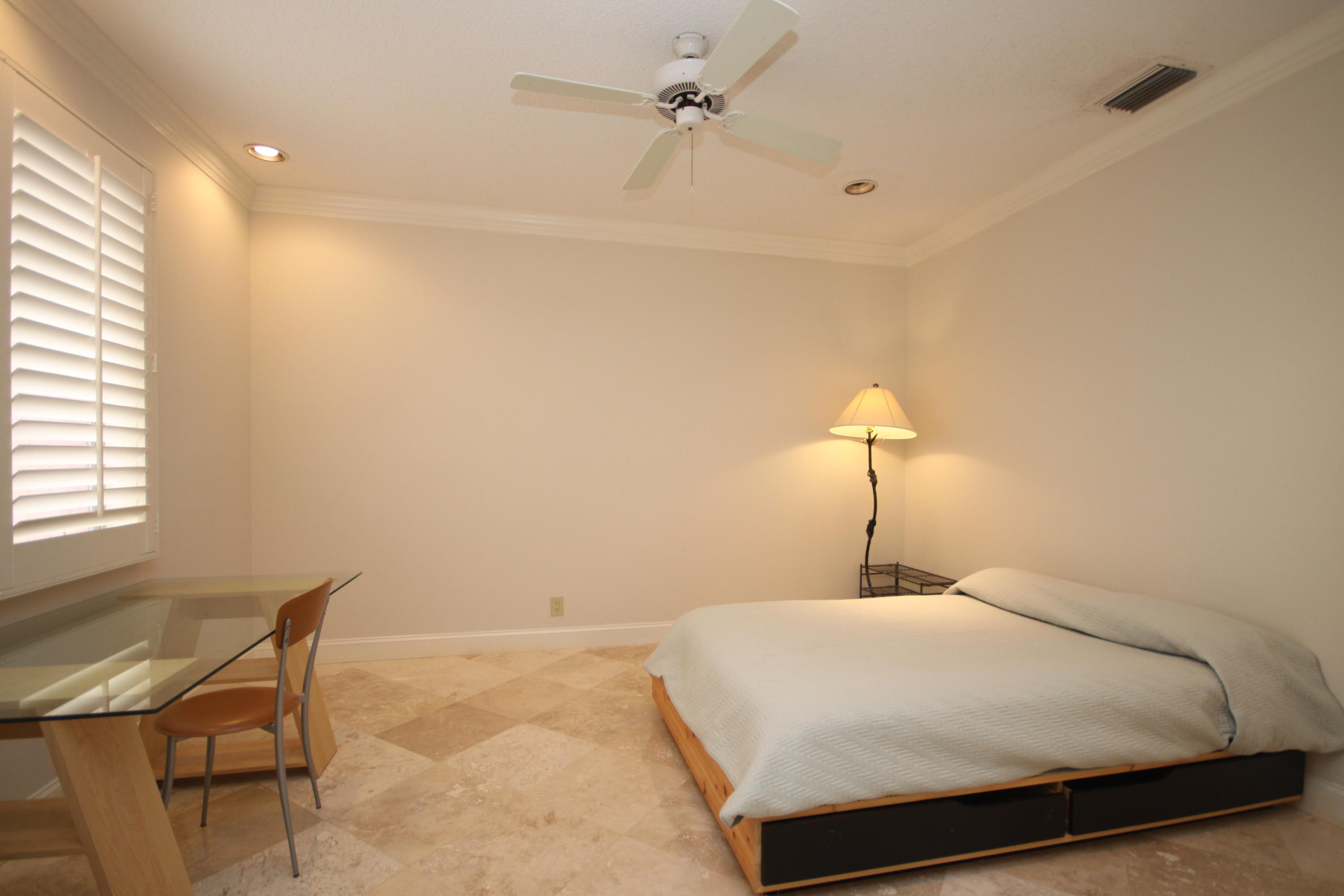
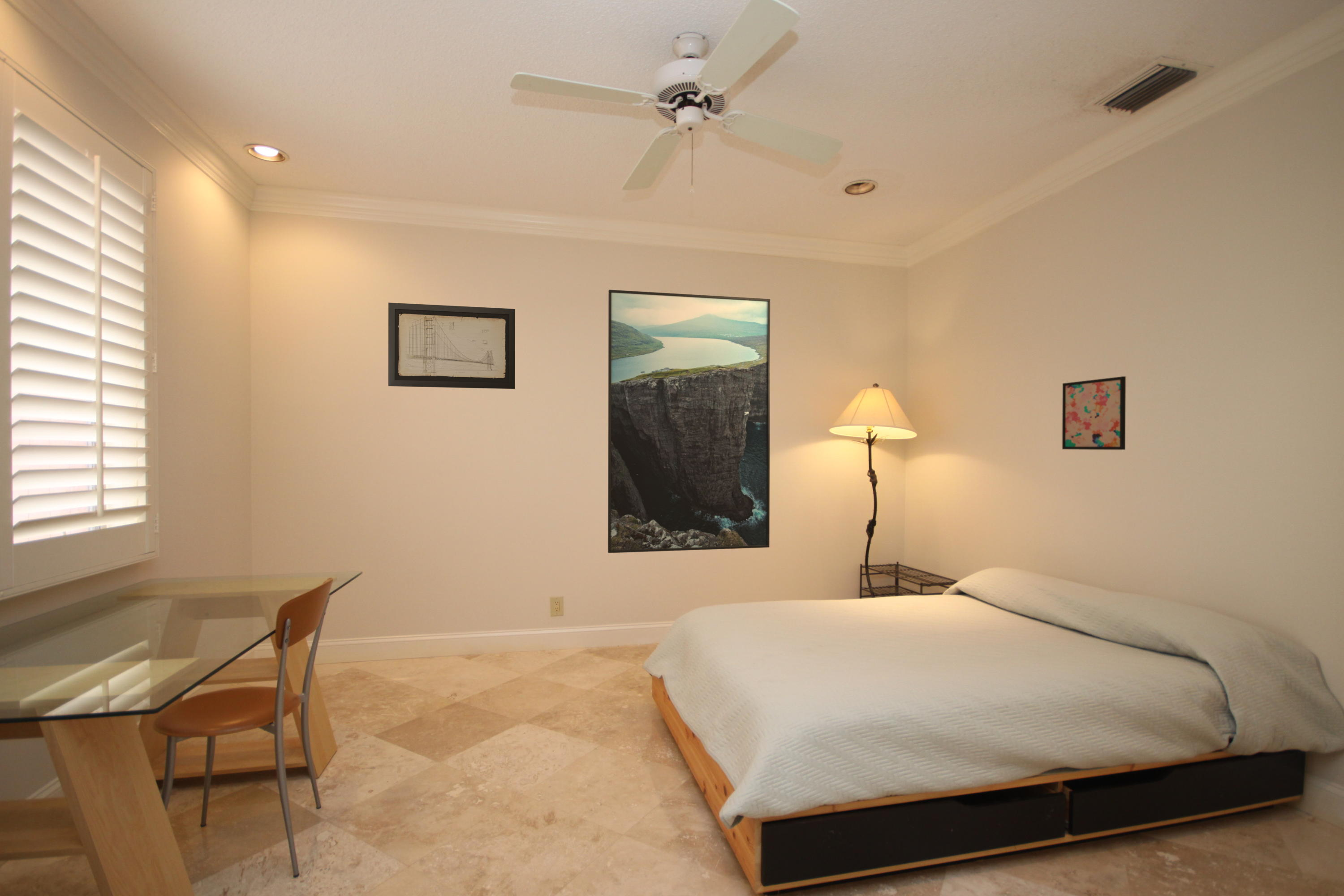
+ wall art [388,302,516,389]
+ wall art [1062,376,1126,450]
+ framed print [607,289,771,554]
